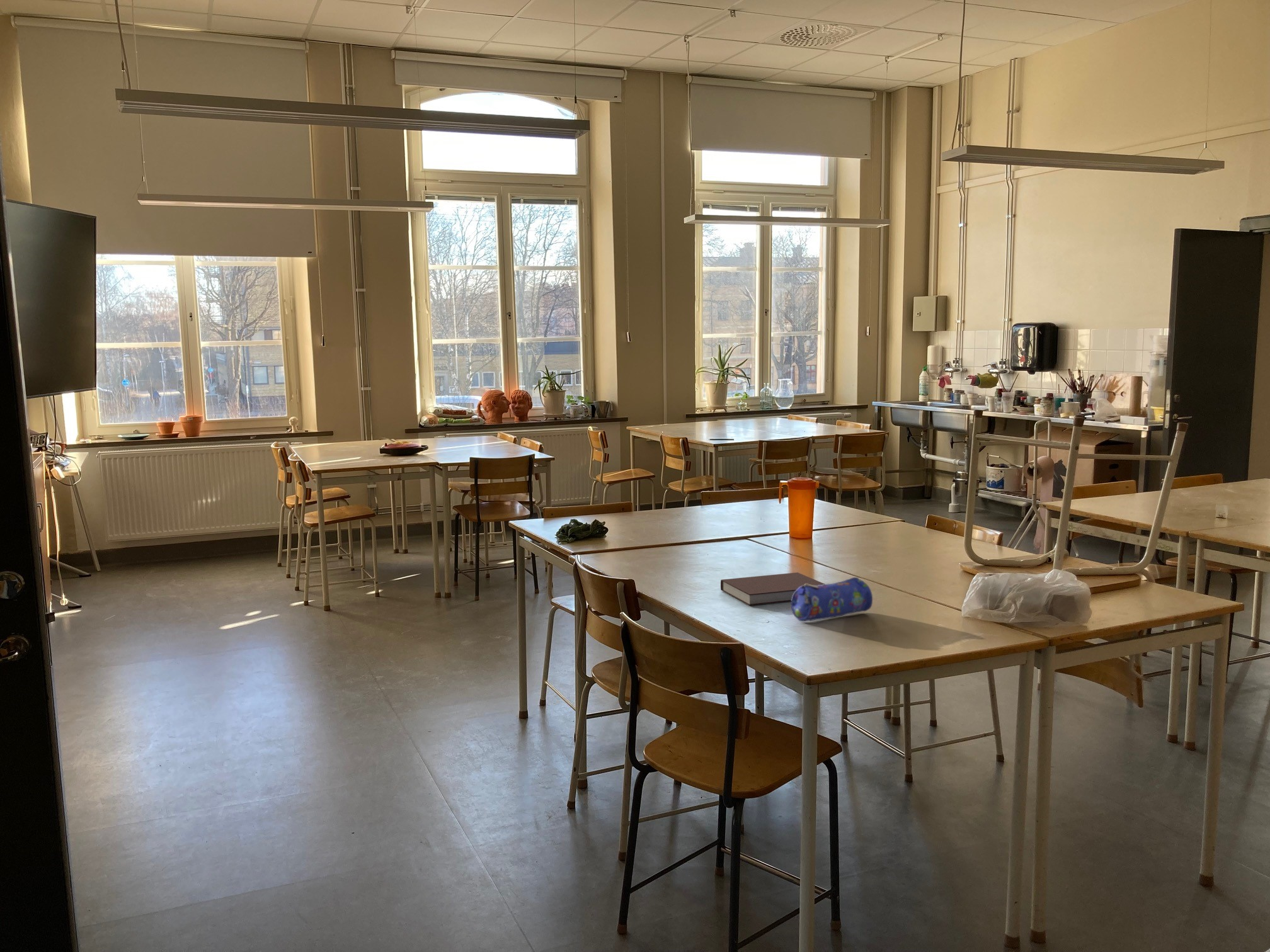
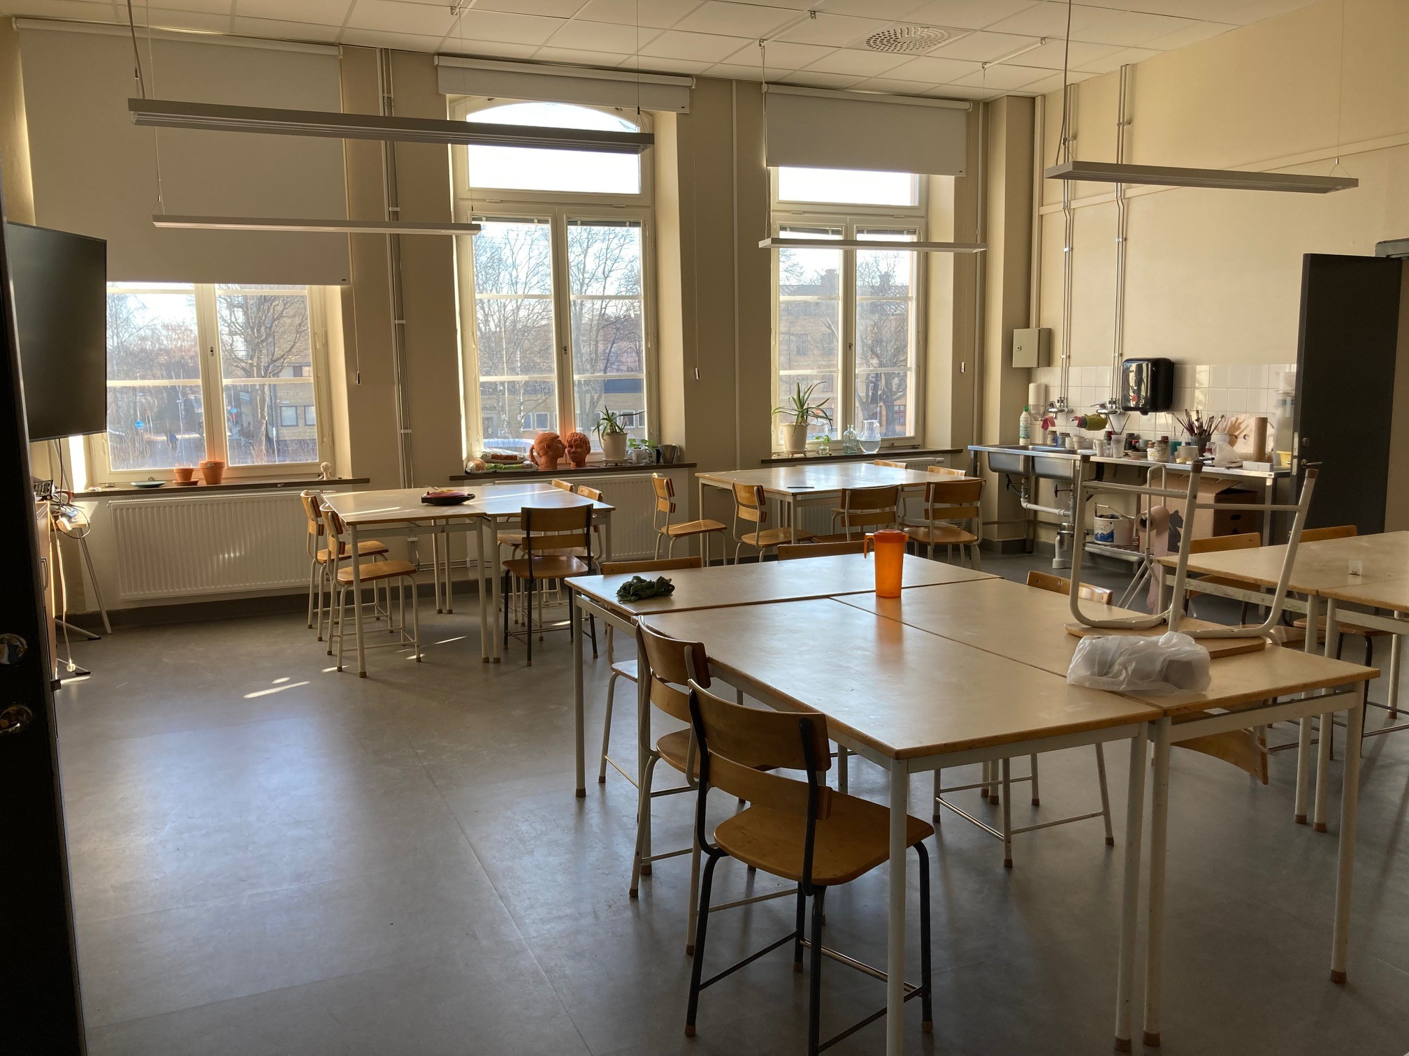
- pencil case [791,577,873,622]
- notebook [720,572,825,606]
